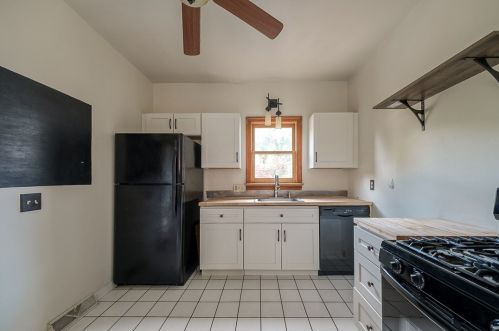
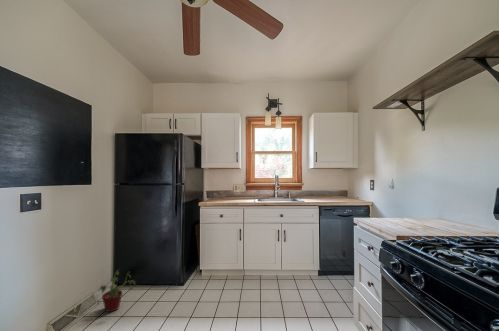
+ potted plant [97,268,138,313]
